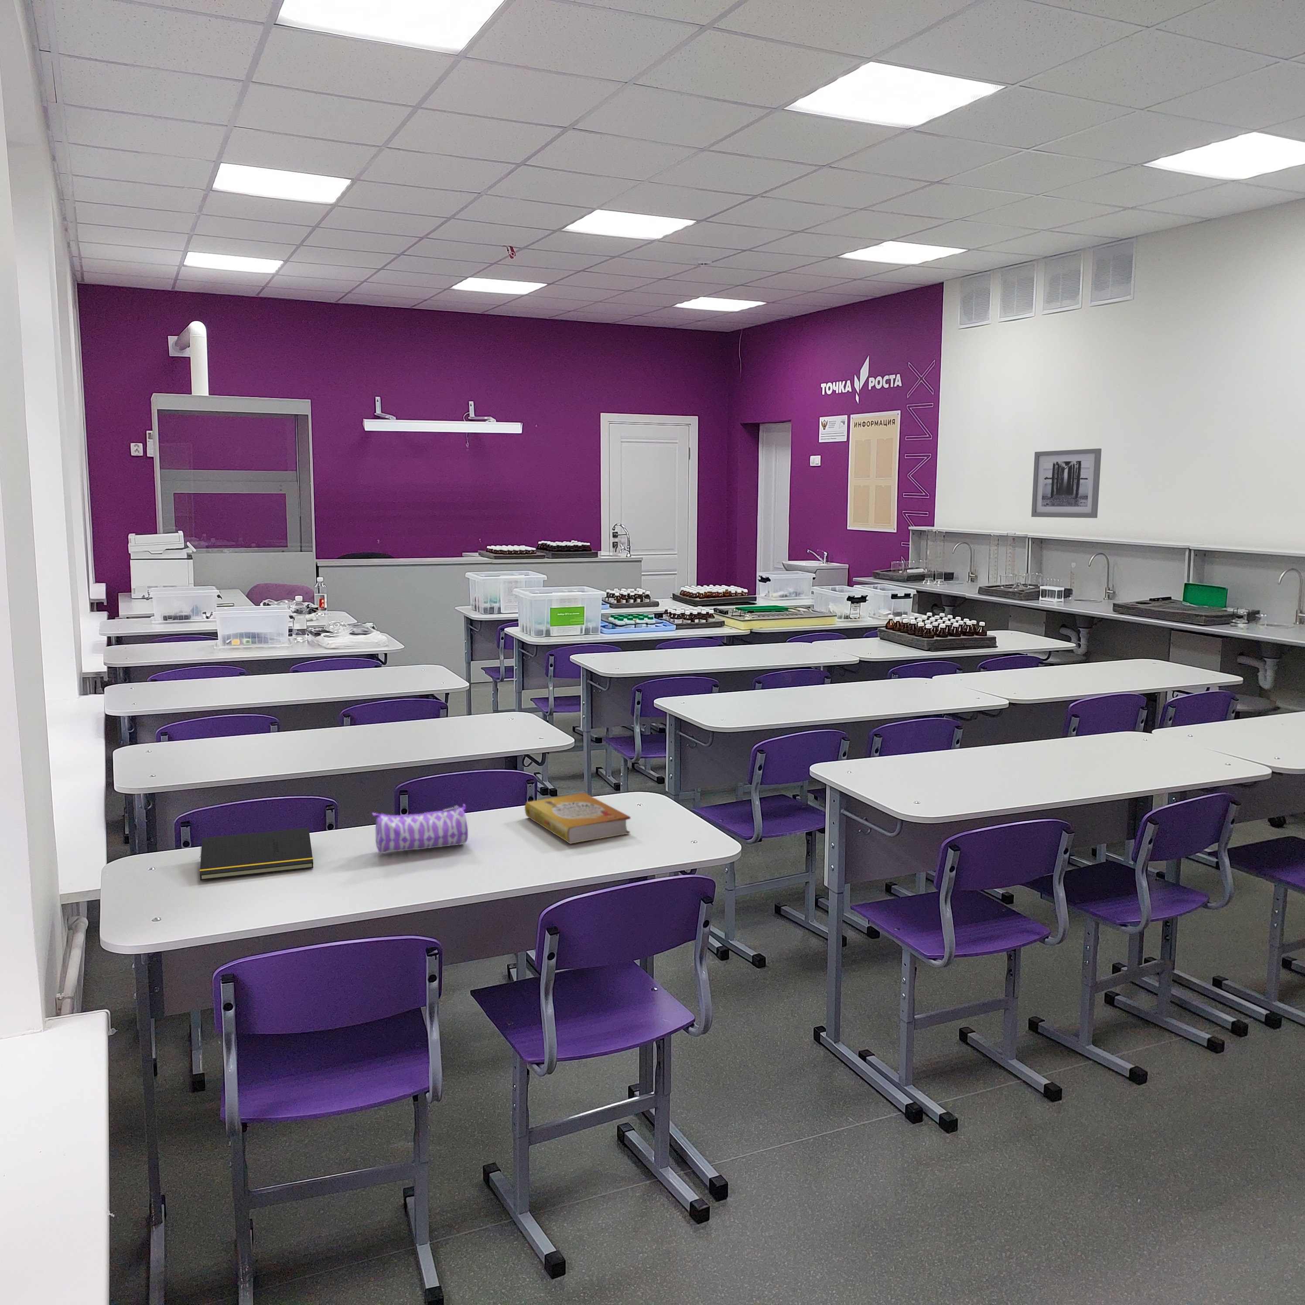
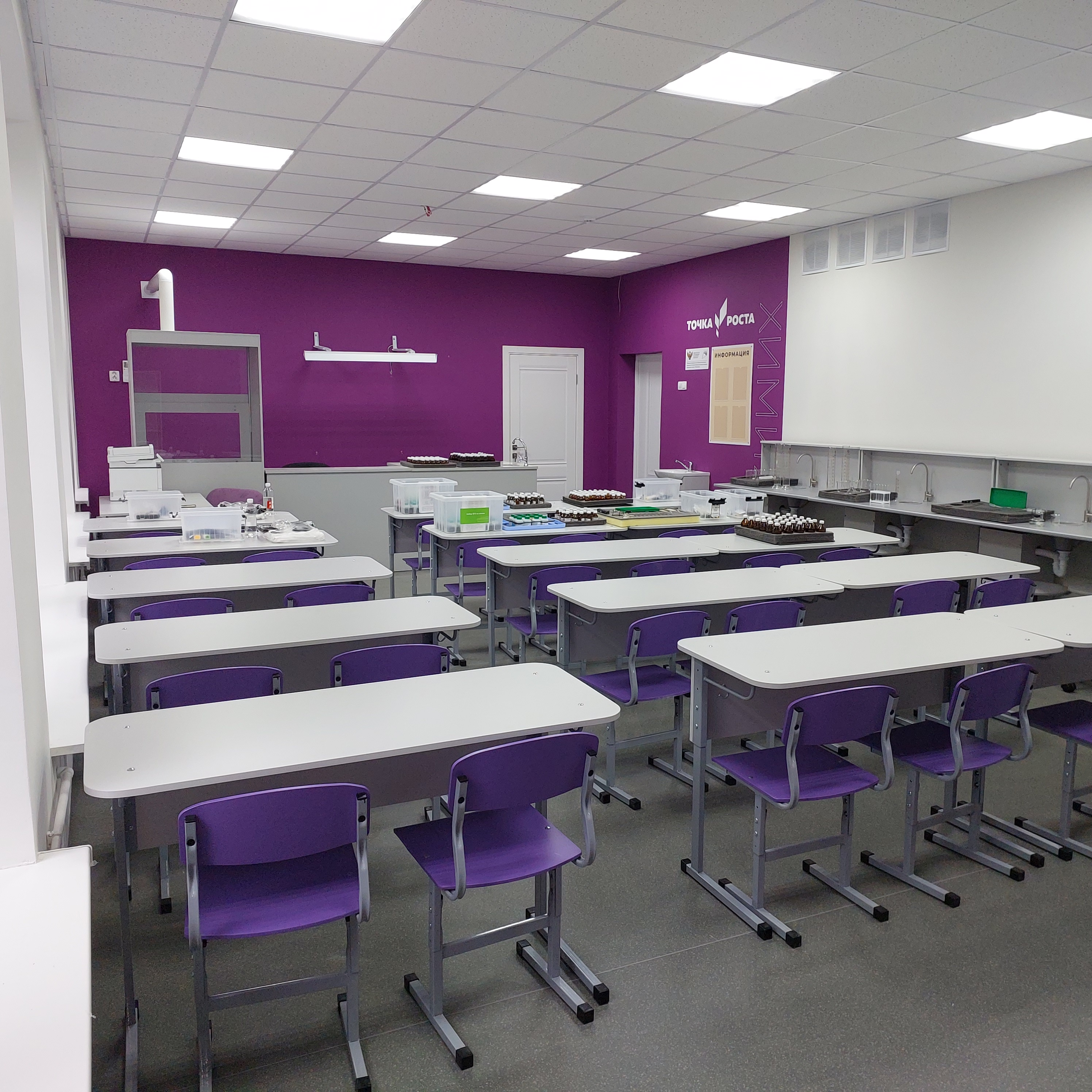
- pencil case [372,804,468,853]
- notepad [200,827,313,881]
- wall art [1031,448,1102,519]
- book [525,792,631,845]
